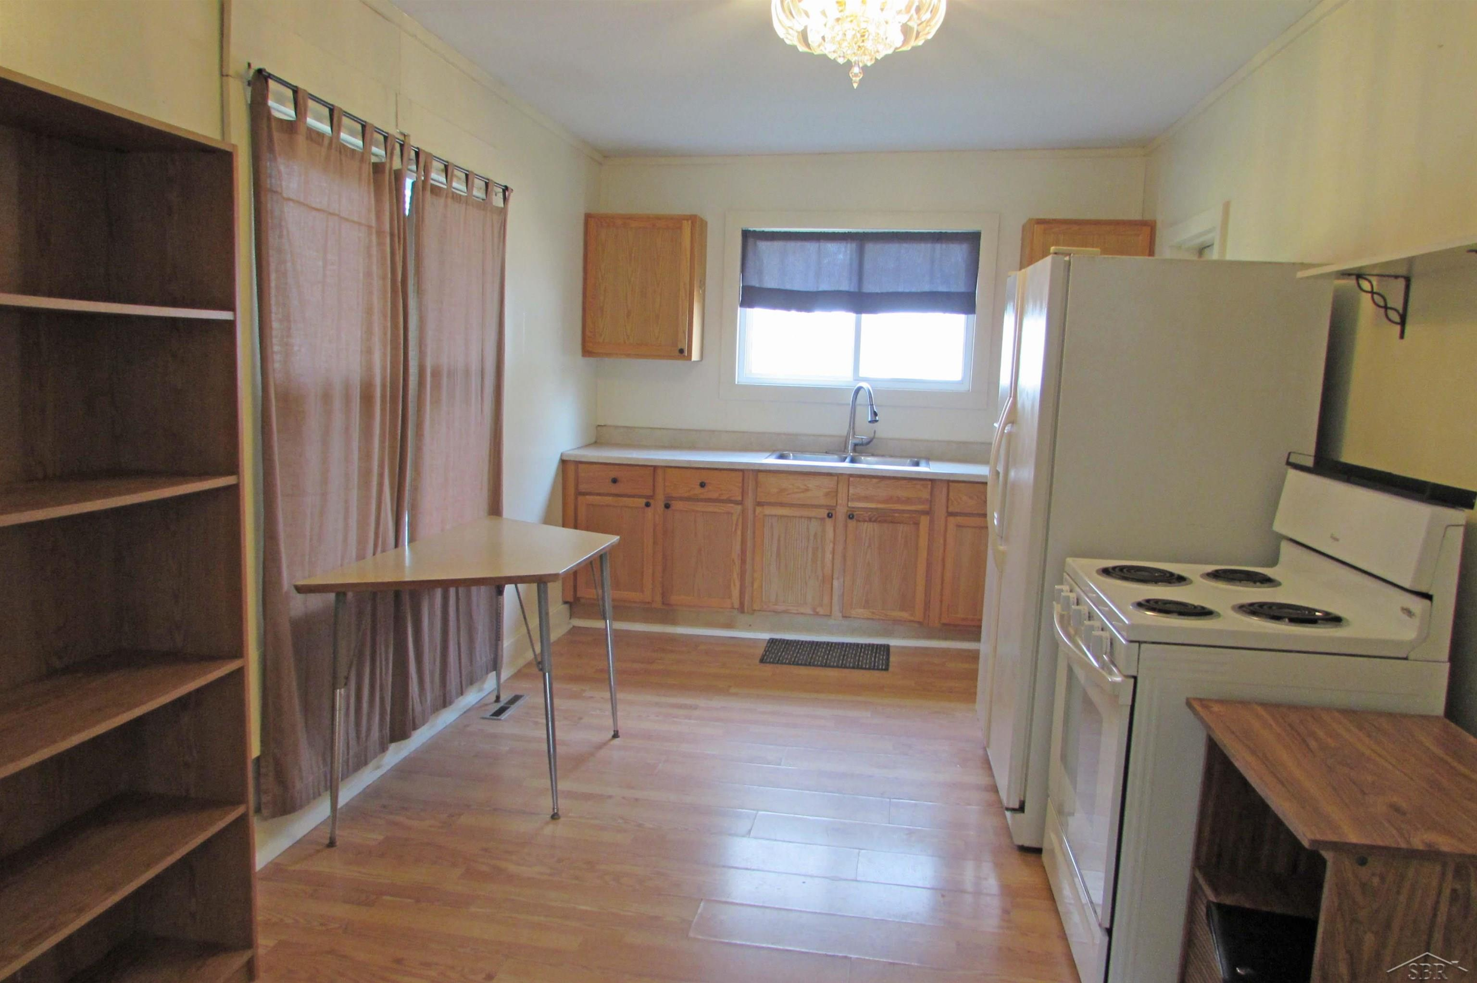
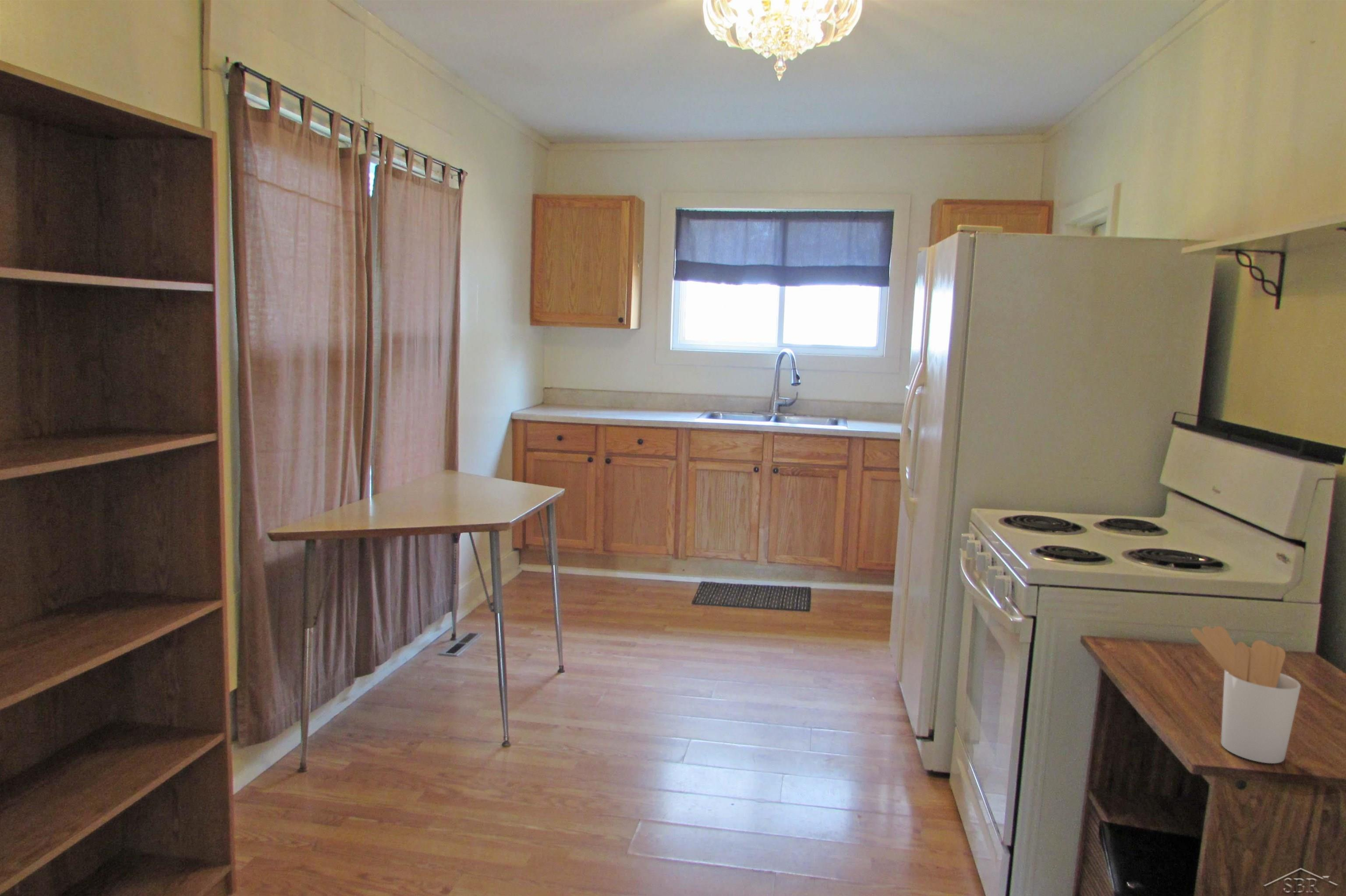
+ utensil holder [1191,626,1301,764]
